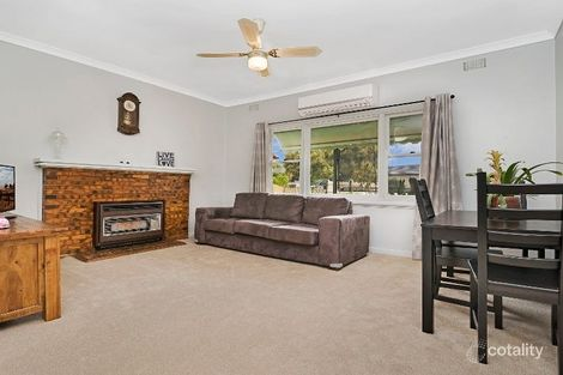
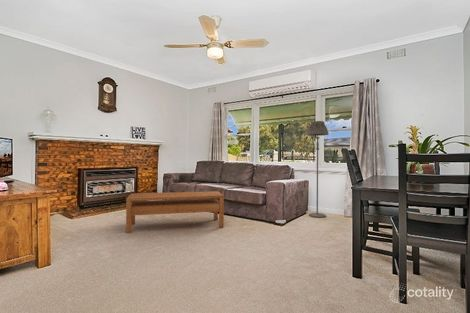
+ coffee table [125,190,225,234]
+ floor lamp [306,120,330,218]
